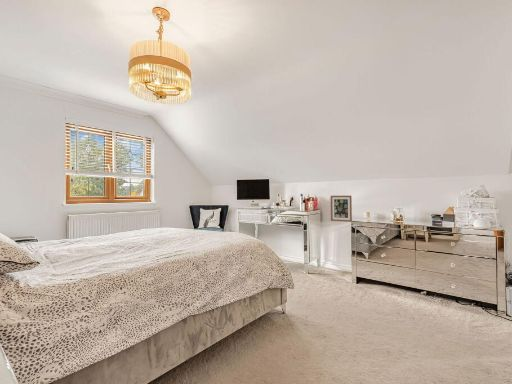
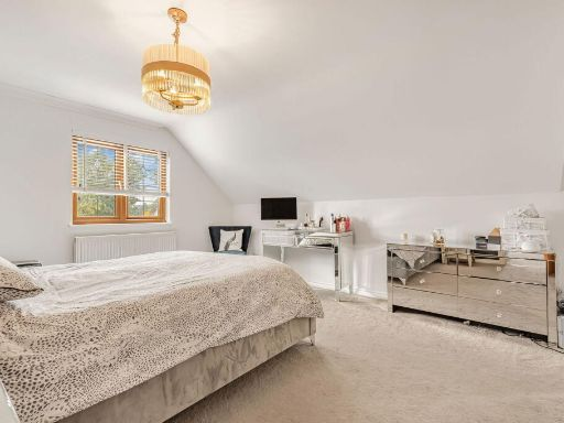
- wall art [330,195,353,223]
